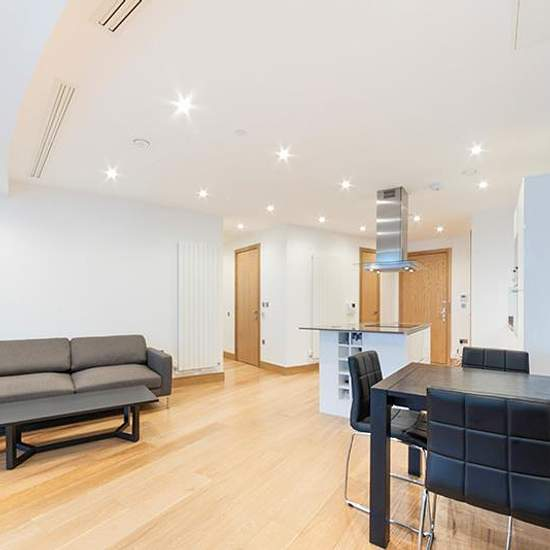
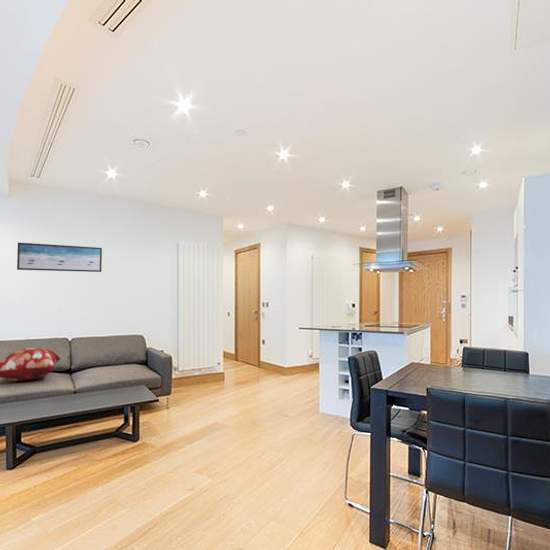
+ wall art [16,242,103,273]
+ decorative pillow [0,347,62,382]
